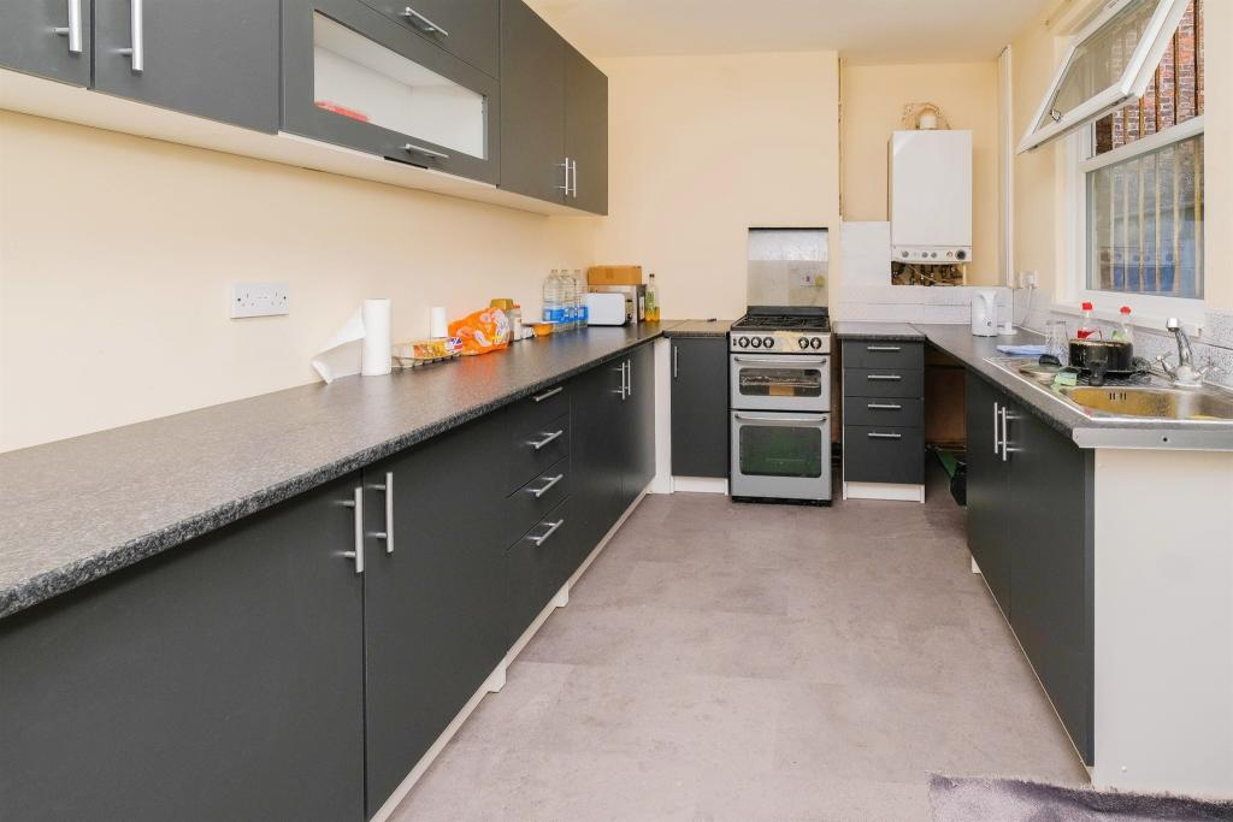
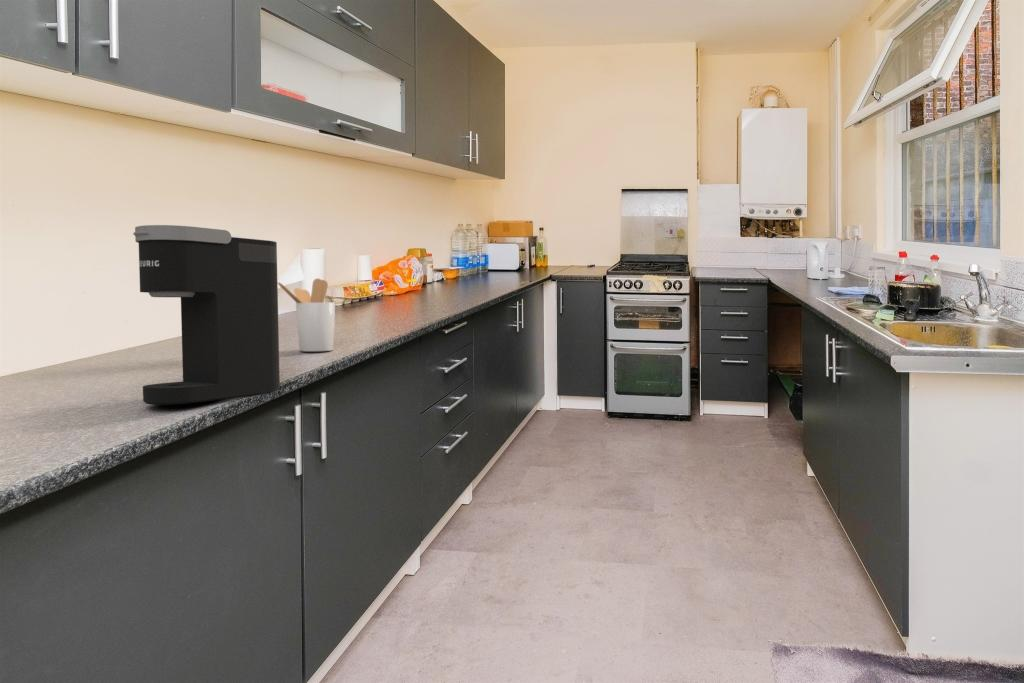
+ coffee maker [132,224,281,406]
+ utensil holder [277,277,336,352]
